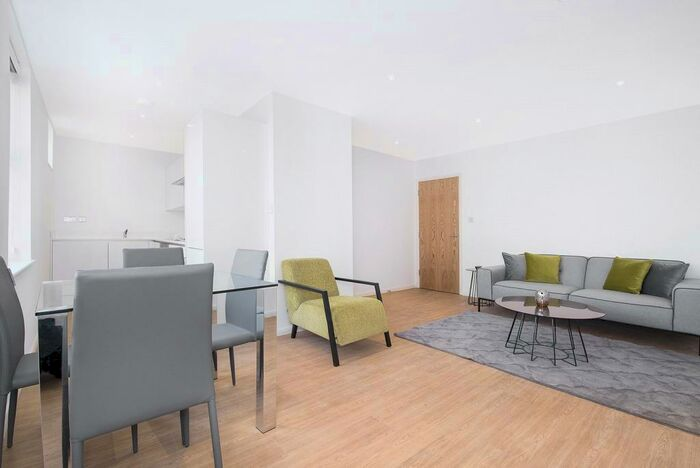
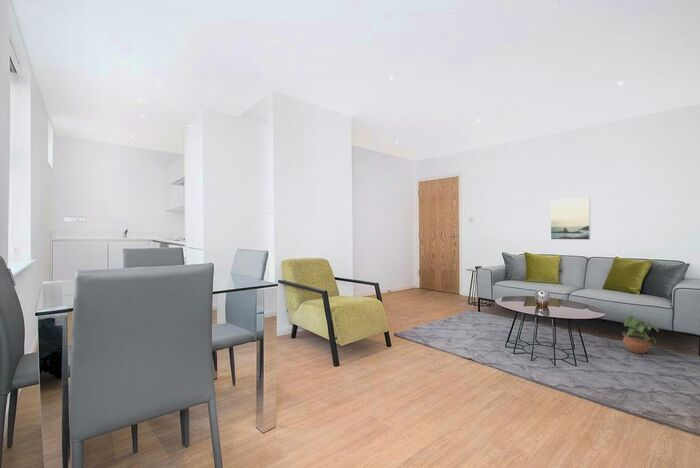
+ potted plant [620,314,660,354]
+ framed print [550,196,591,241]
